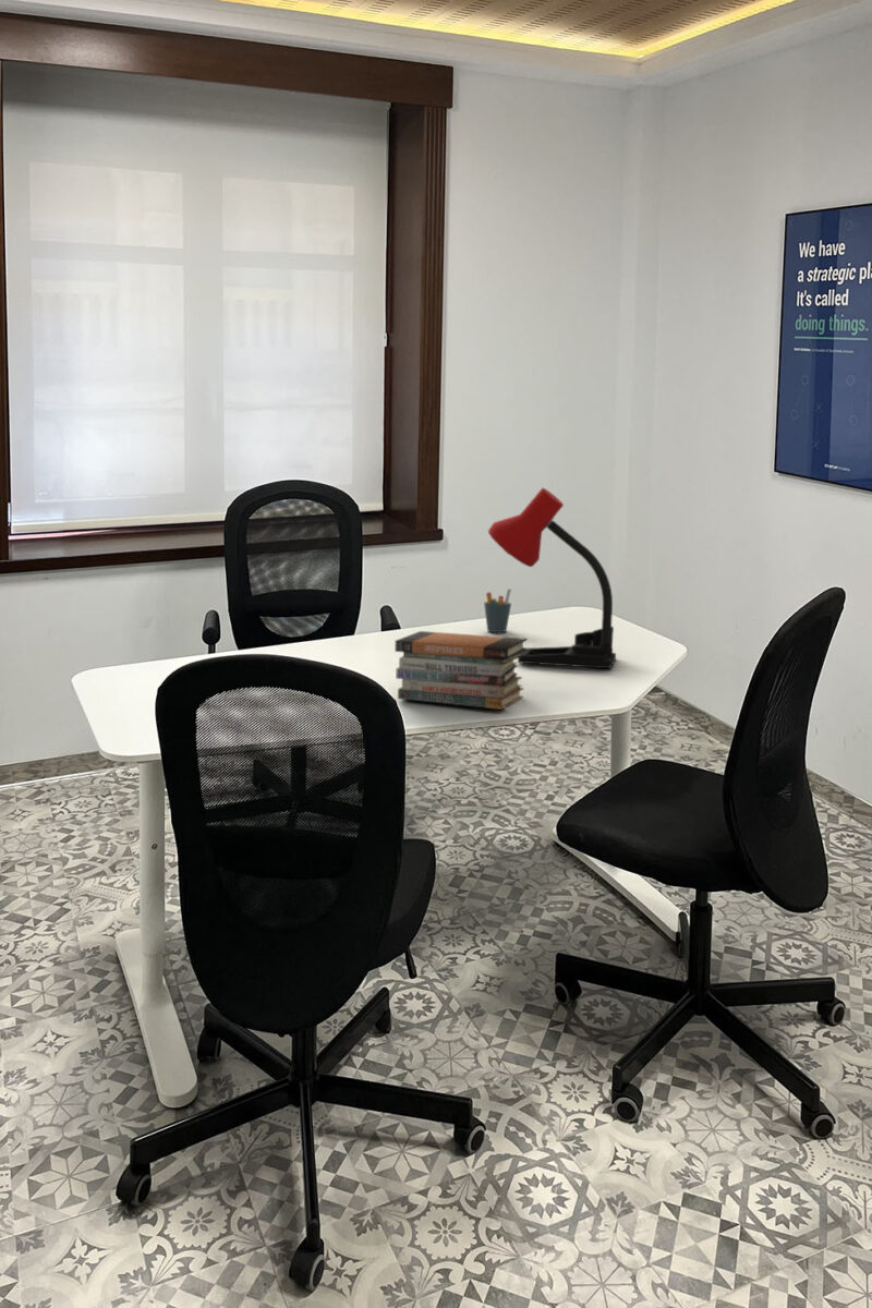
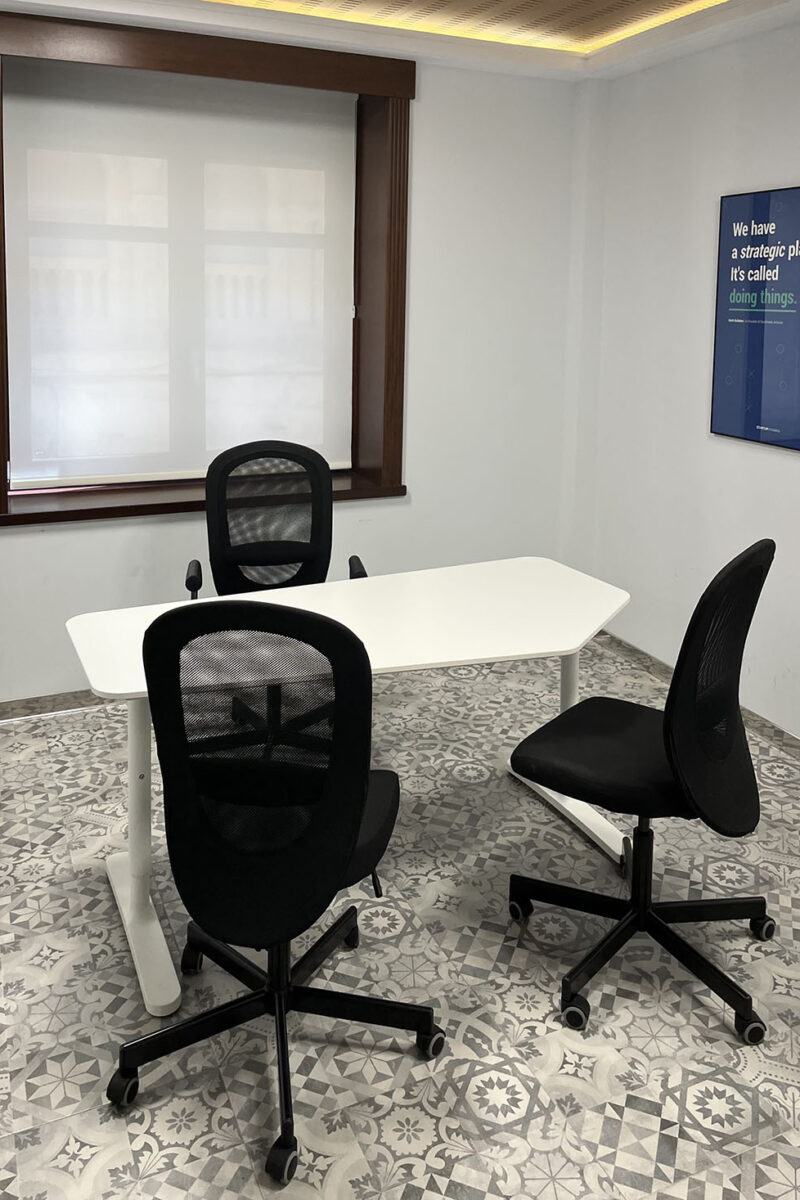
- pen holder [483,588,512,633]
- book stack [395,630,528,711]
- desk lamp [487,487,617,669]
